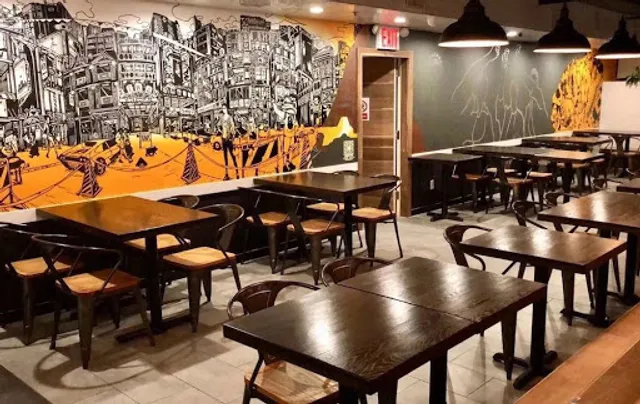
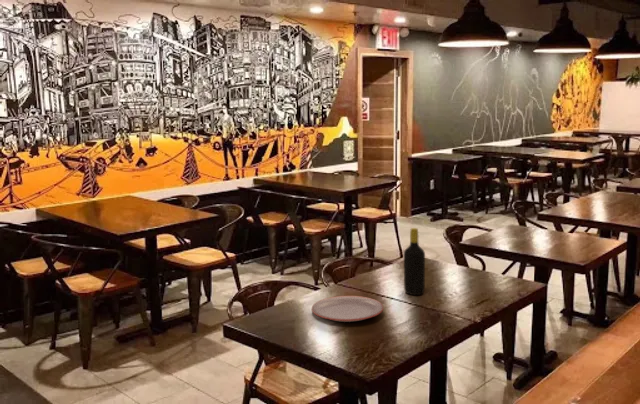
+ plate [311,295,385,323]
+ bottle [403,227,426,296]
